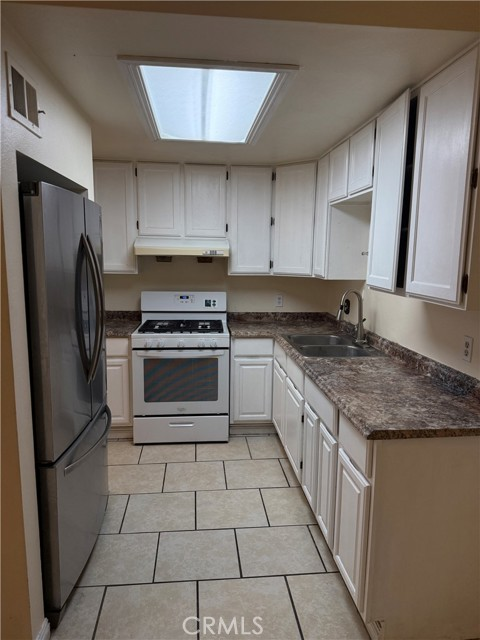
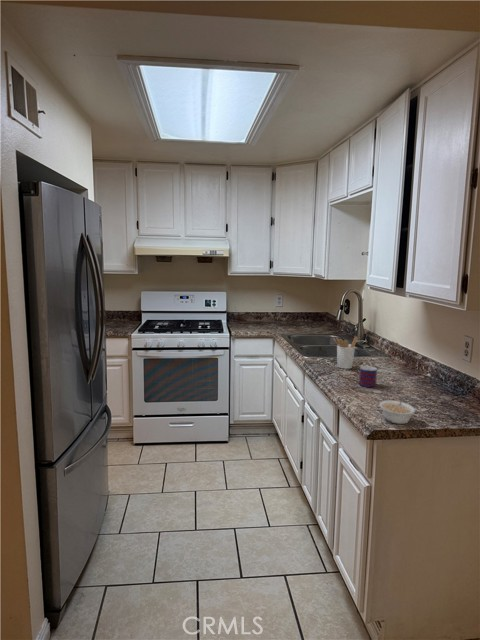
+ legume [379,396,416,425]
+ utensil holder [333,335,359,370]
+ mug [358,365,386,388]
